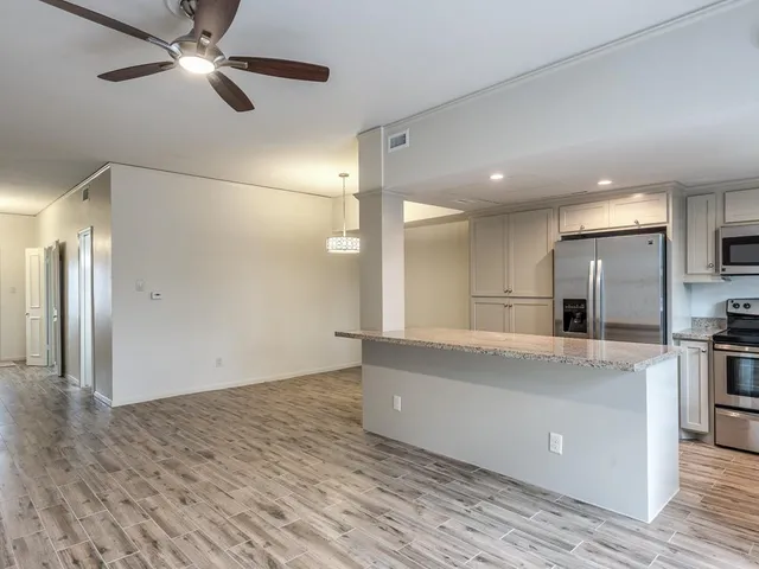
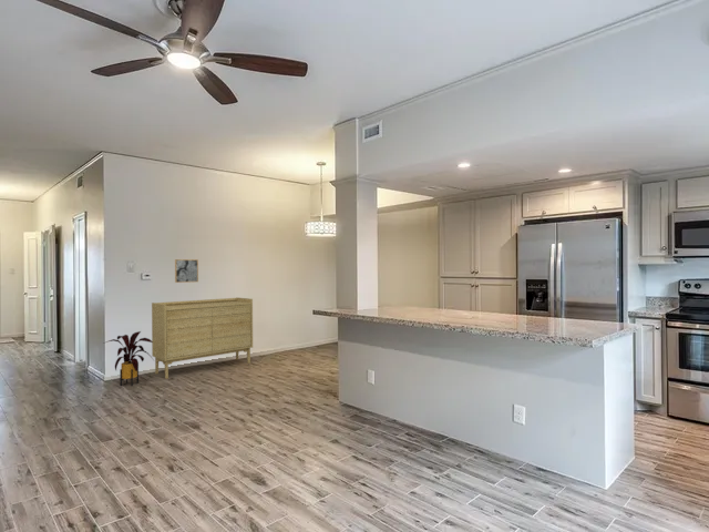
+ wall art [174,258,199,284]
+ house plant [102,330,154,387]
+ sideboard [151,297,254,379]
